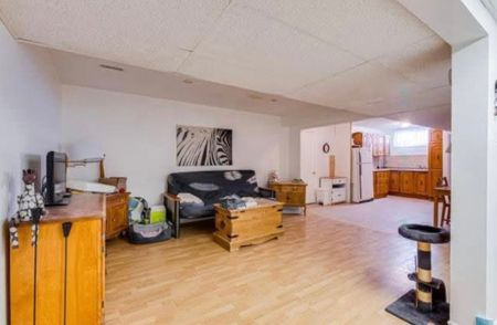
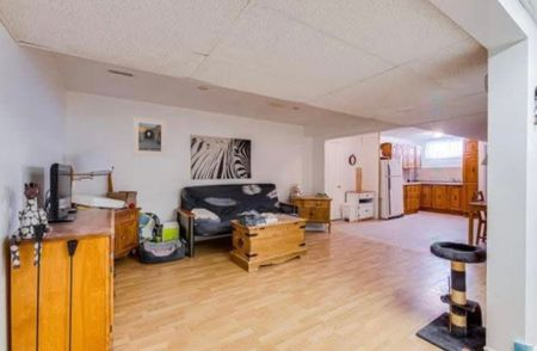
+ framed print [131,116,168,158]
